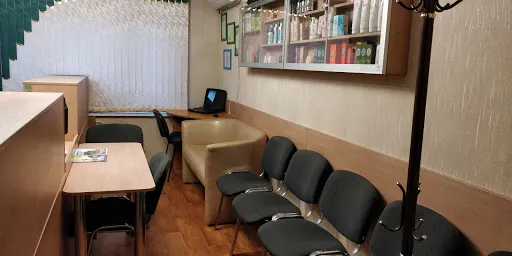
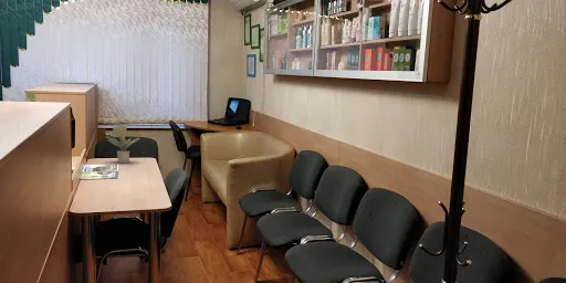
+ potted plant [107,124,140,165]
